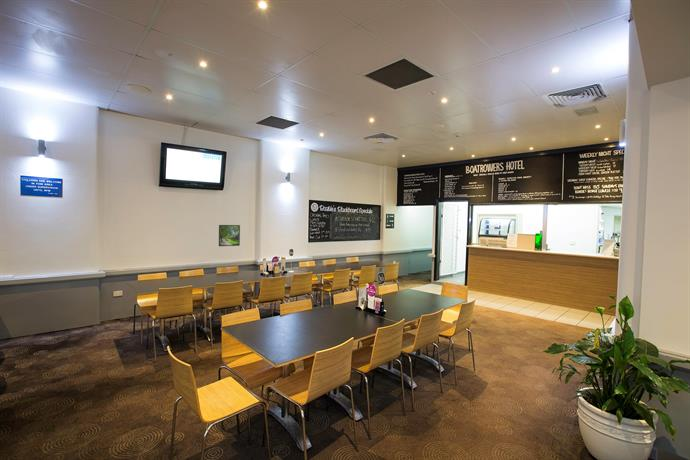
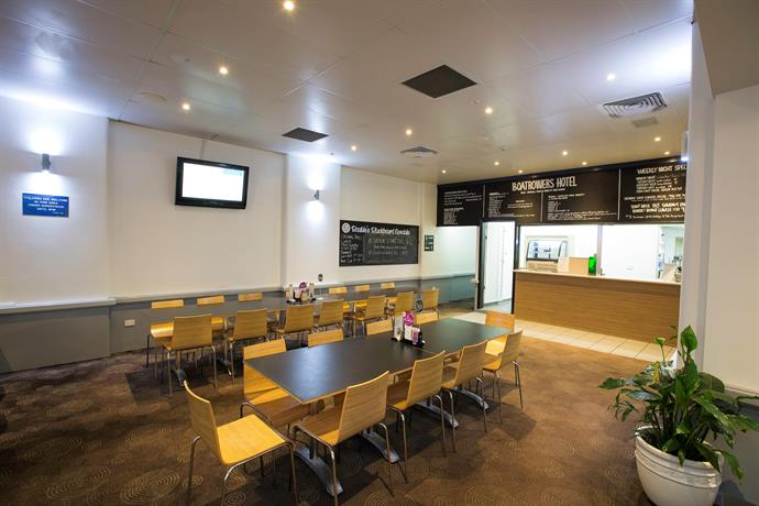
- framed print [218,224,241,247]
